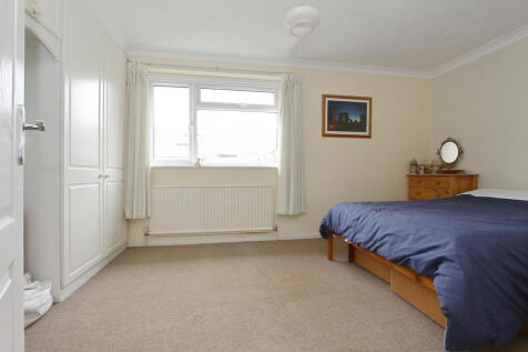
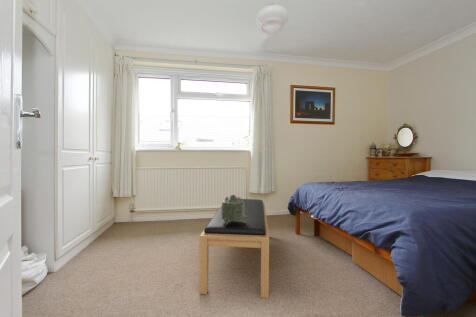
+ decorative box [221,194,246,225]
+ bench [198,198,270,299]
